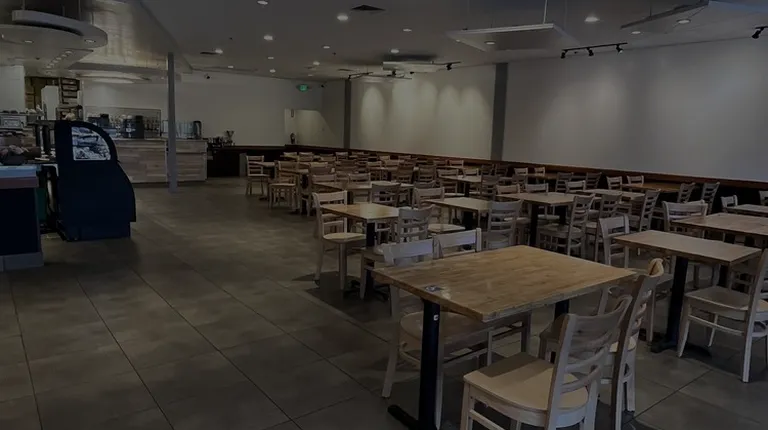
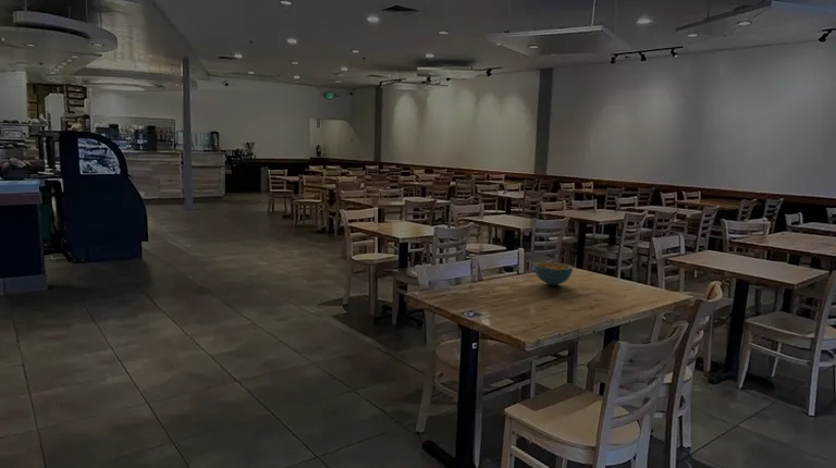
+ cereal bowl [533,261,575,286]
